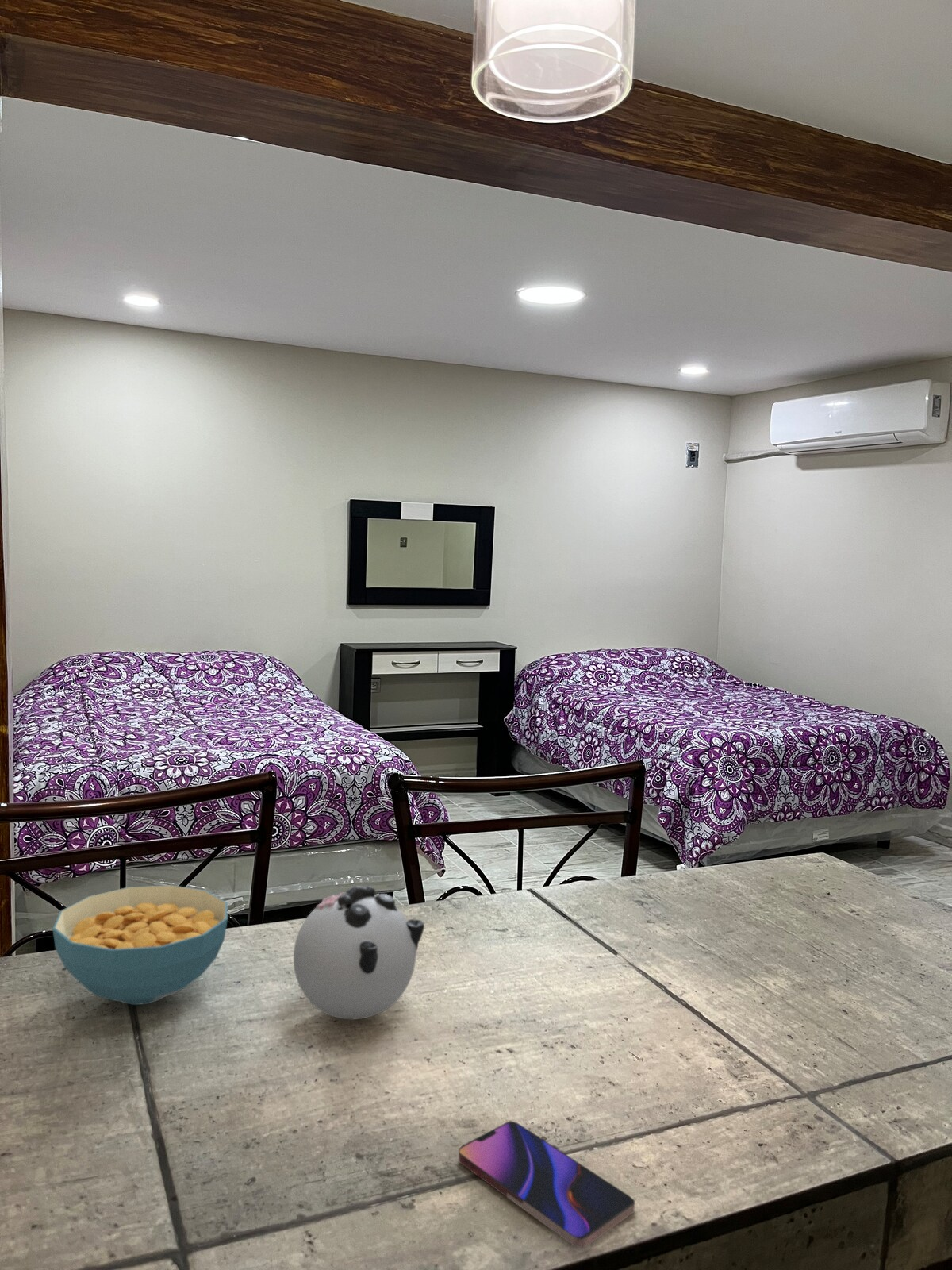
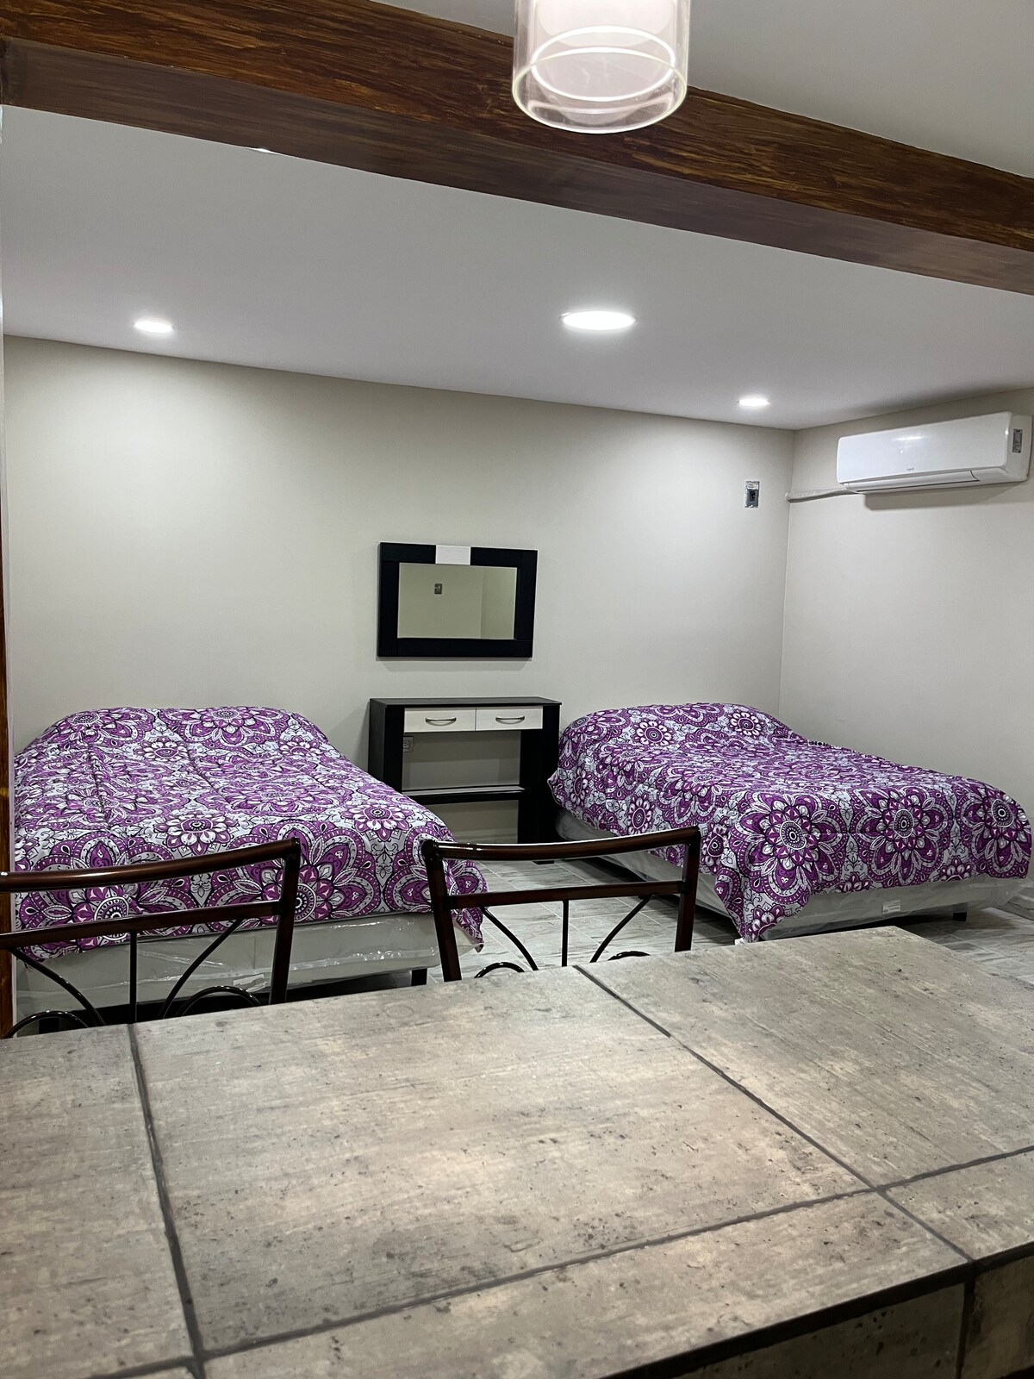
- smartphone [458,1121,635,1249]
- teapot [293,885,425,1020]
- cereal bowl [52,884,228,1006]
